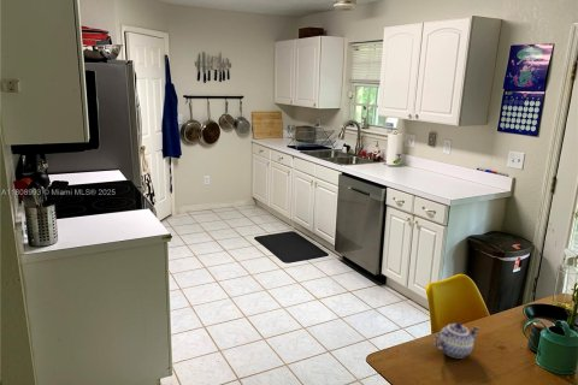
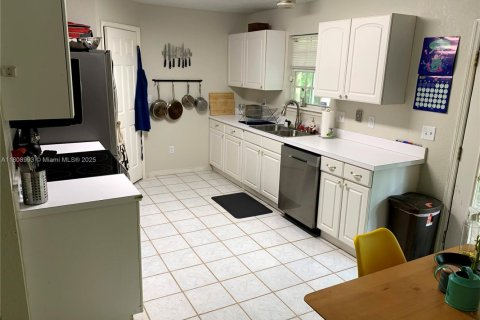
- teapot [432,321,480,360]
